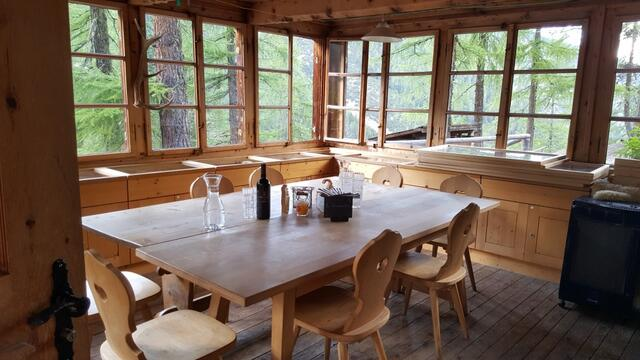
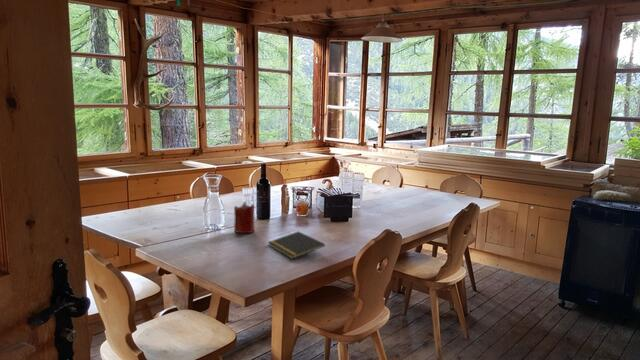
+ candle [233,201,256,234]
+ notepad [267,230,326,260]
